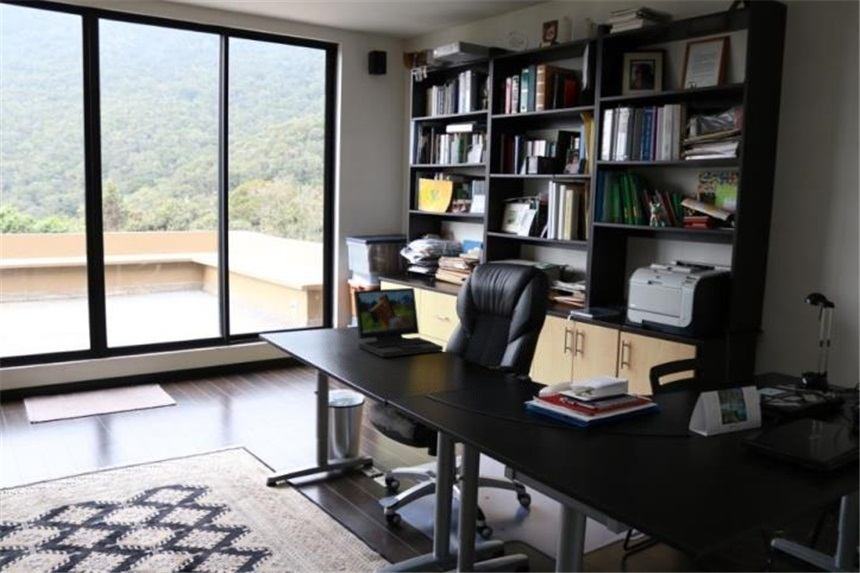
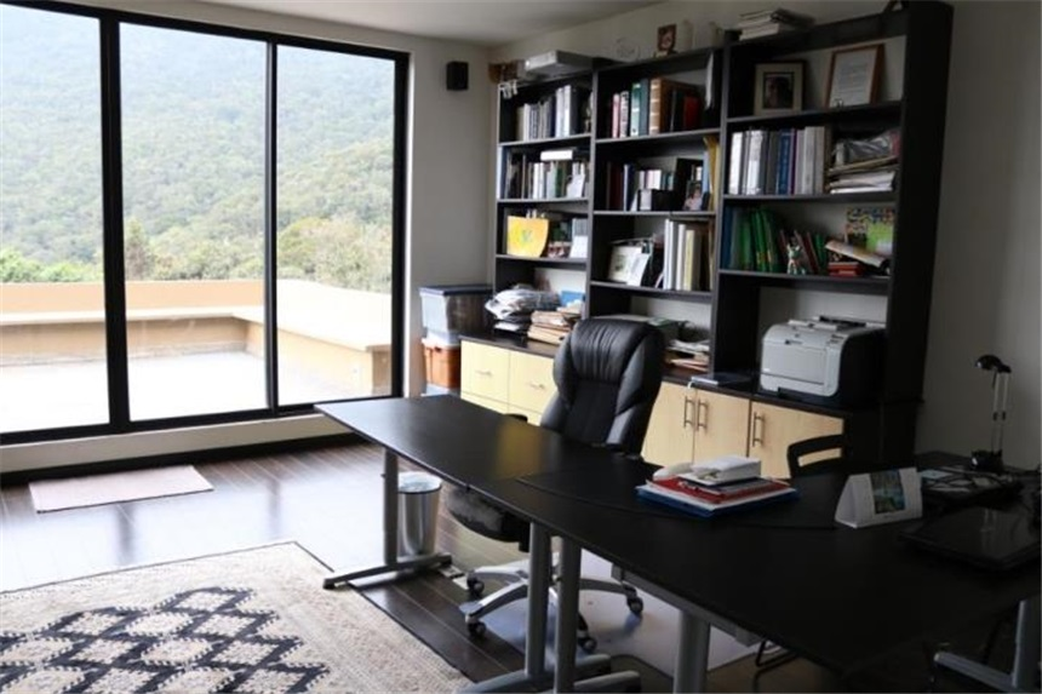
- laptop [353,287,444,358]
